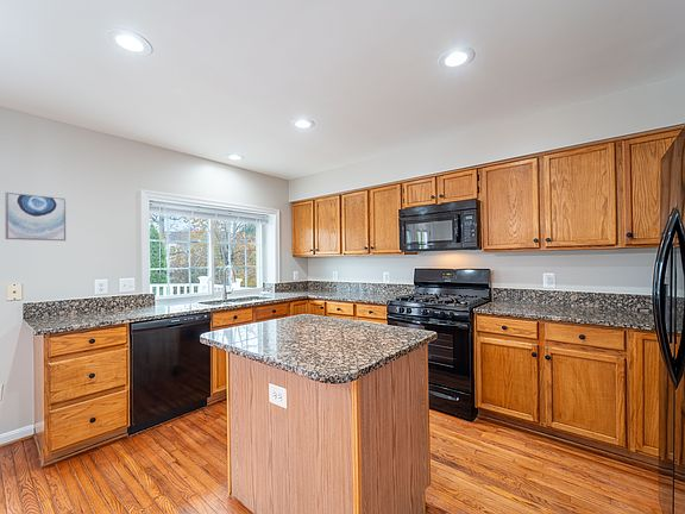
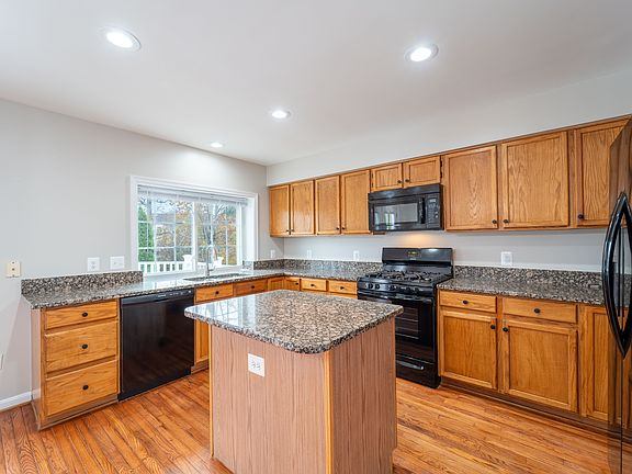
- wall art [5,190,67,242]
